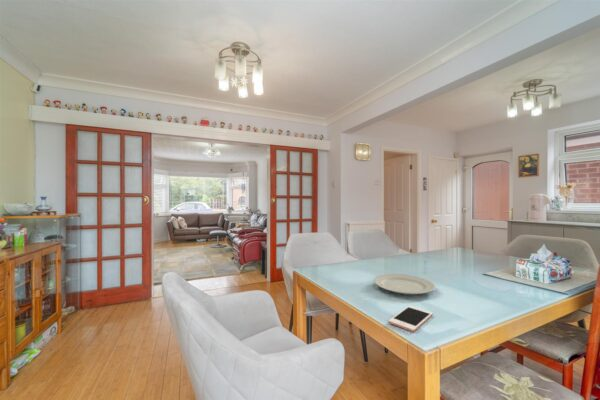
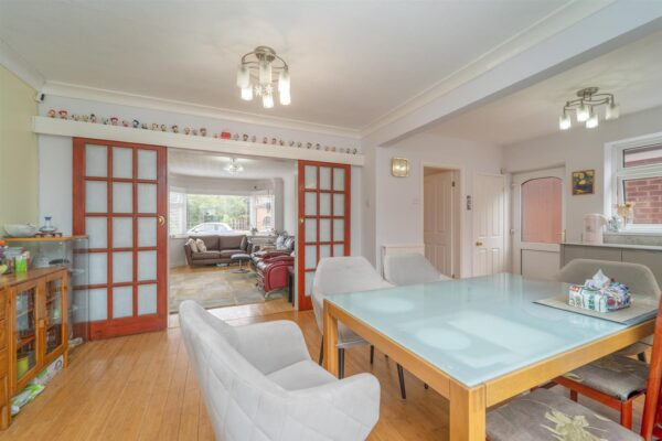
- chinaware [373,273,436,296]
- cell phone [388,305,434,333]
